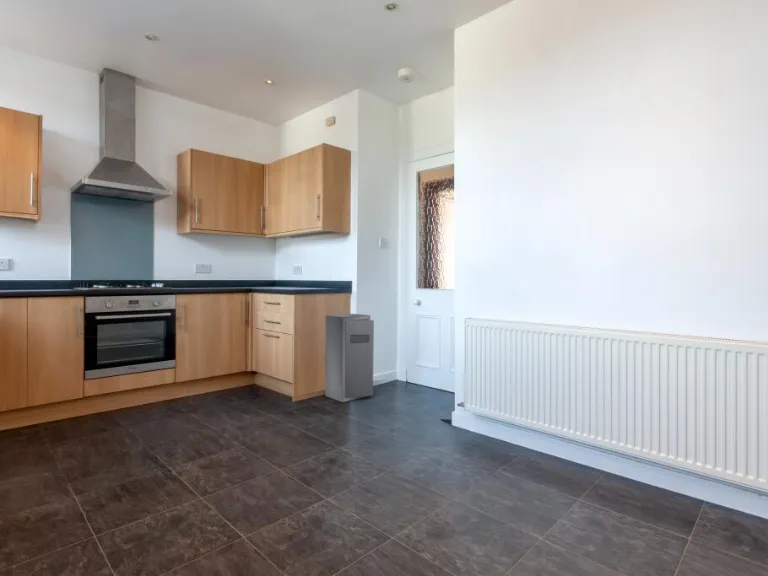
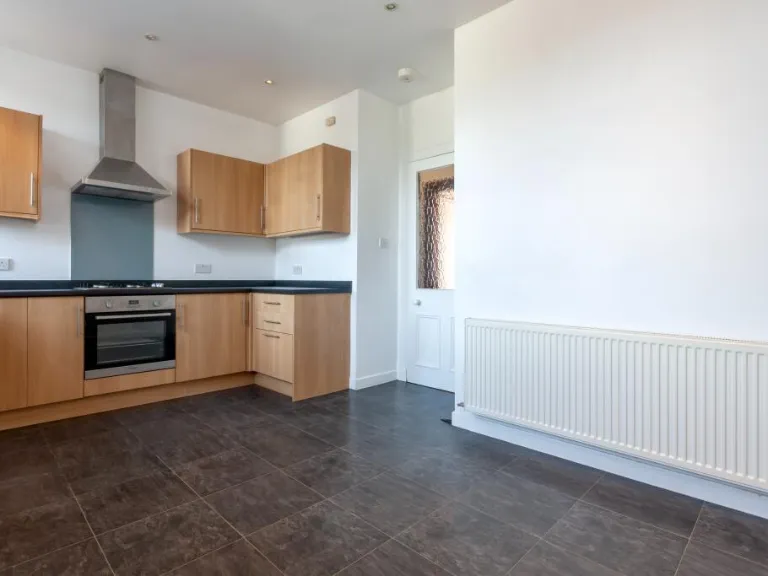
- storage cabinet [325,313,375,403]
